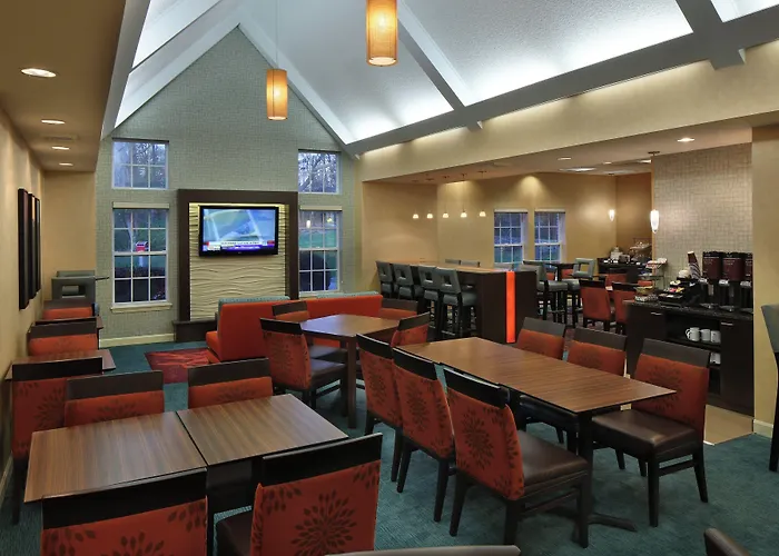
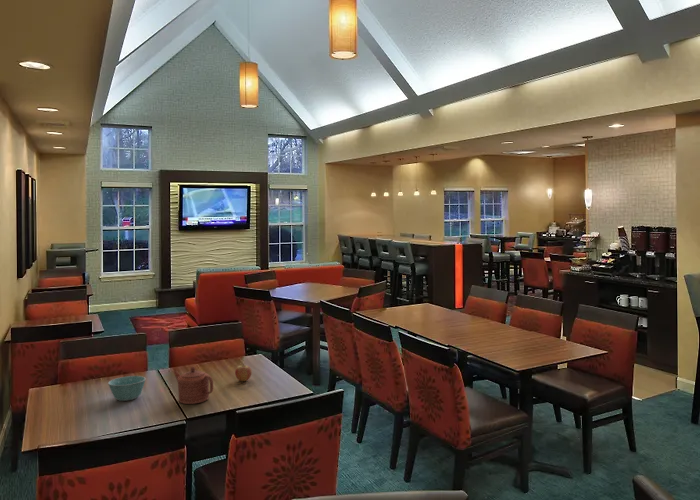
+ bowl [107,375,147,402]
+ fruit [234,363,253,382]
+ teapot [172,366,214,405]
